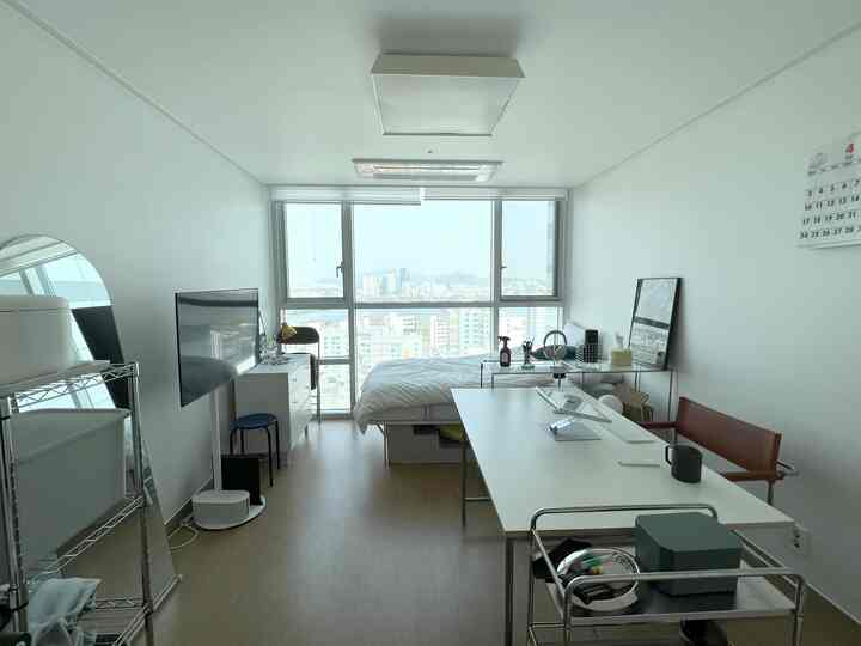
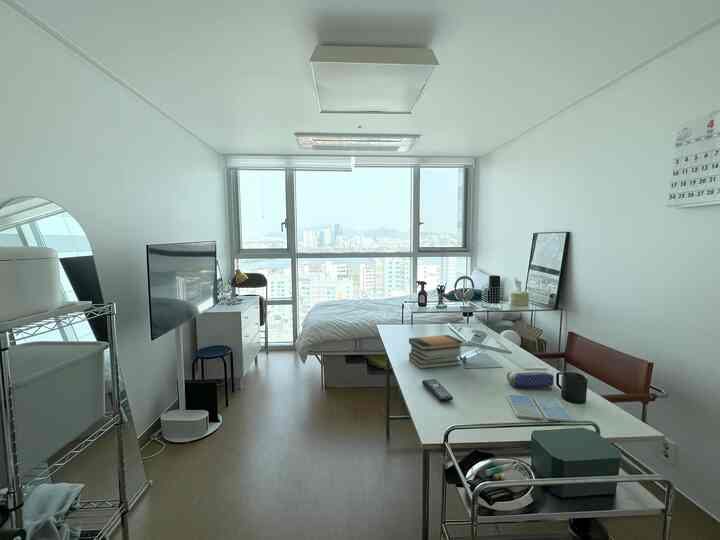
+ drink coaster [505,393,575,423]
+ remote control [421,378,454,402]
+ pencil case [506,369,555,388]
+ book stack [408,334,465,370]
